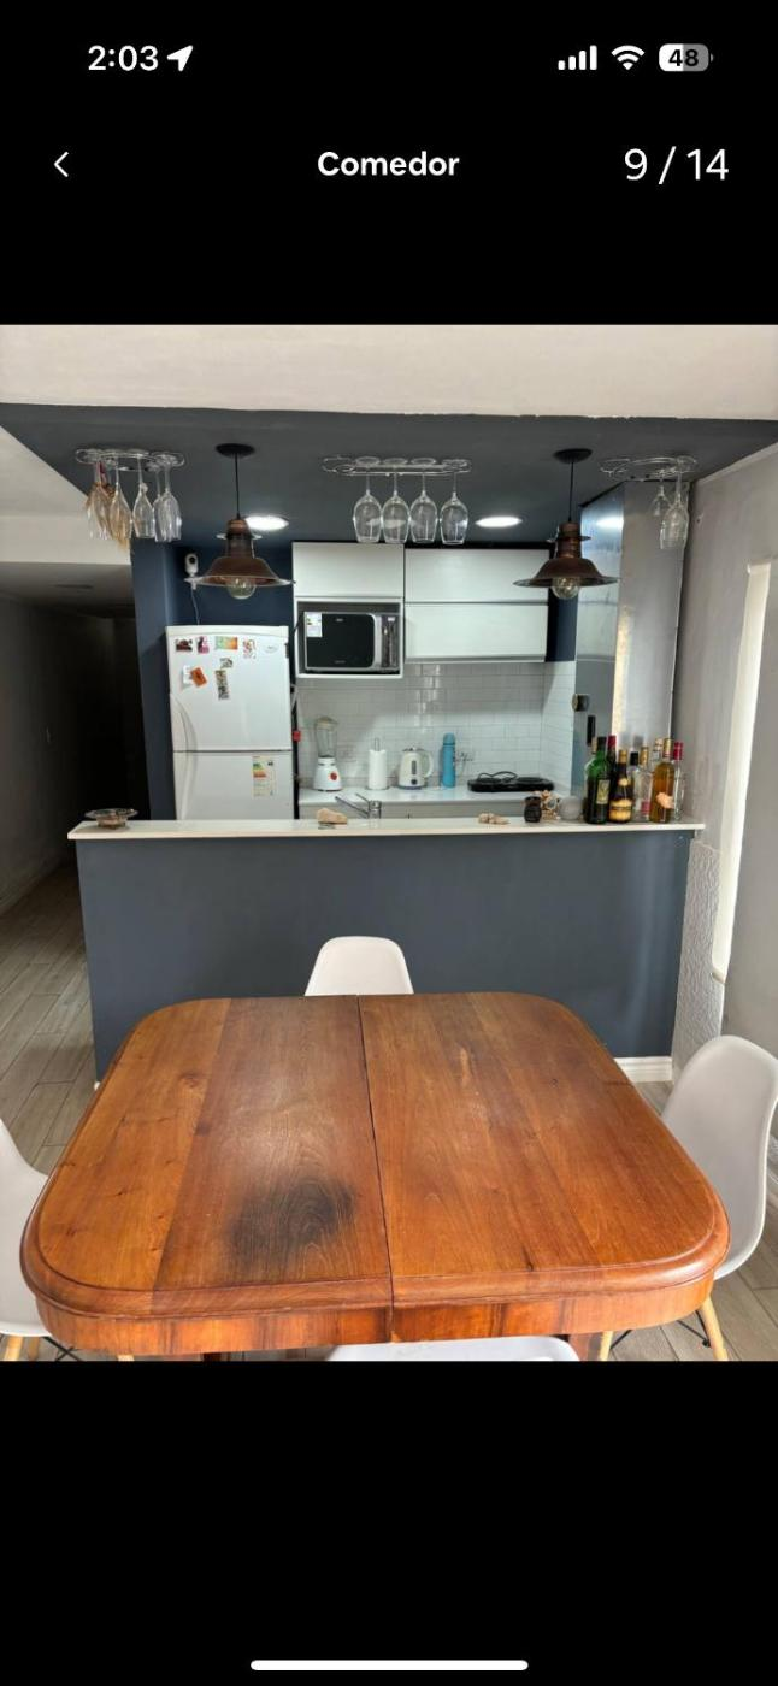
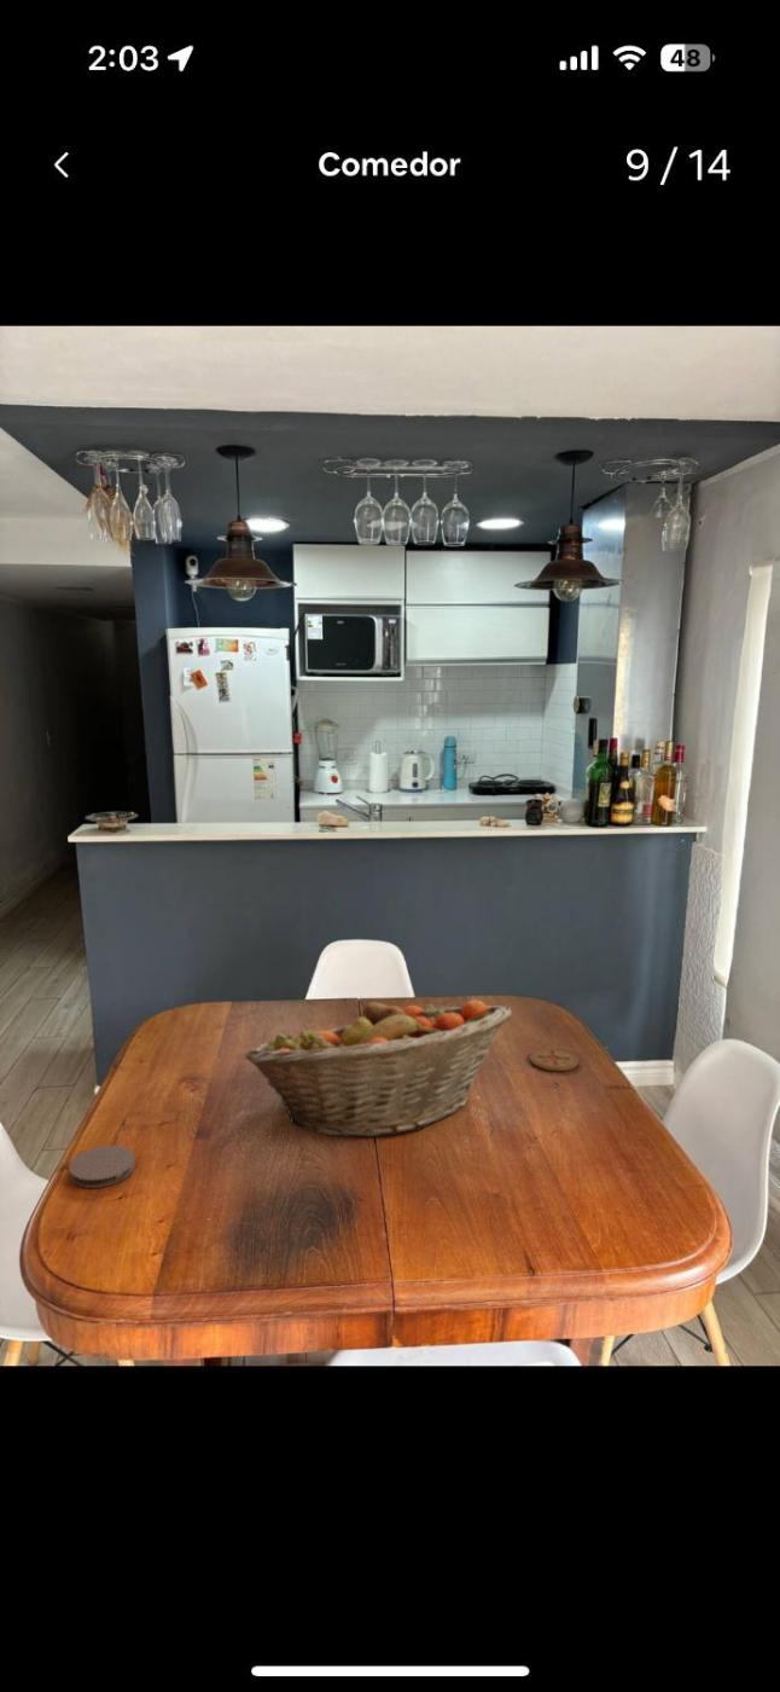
+ coaster [68,1145,136,1189]
+ fruit basket [244,998,513,1137]
+ coaster [529,1048,578,1072]
